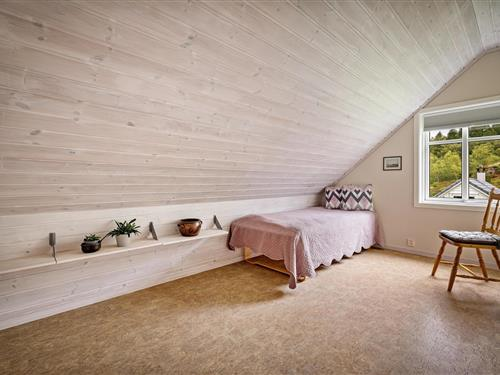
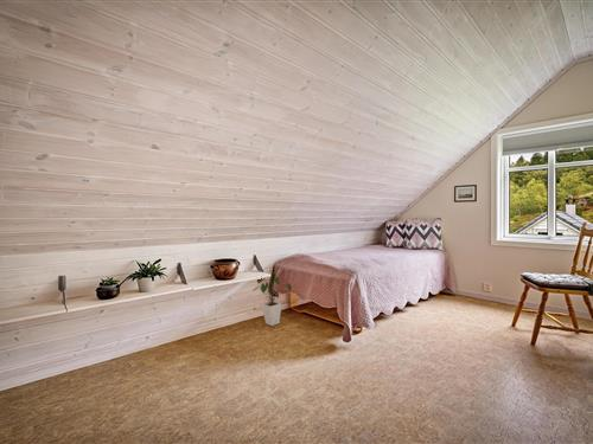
+ house plant [251,270,293,327]
